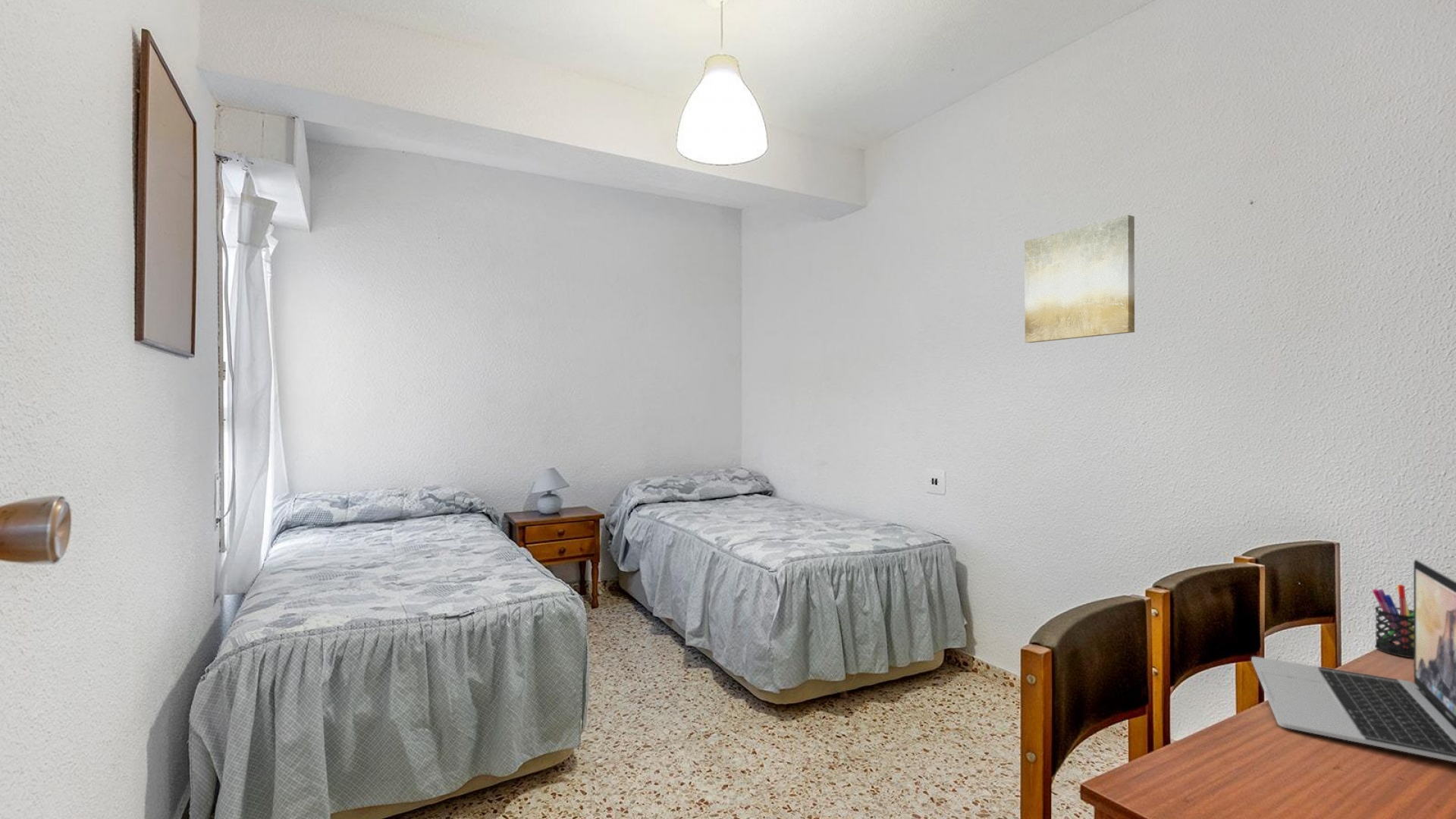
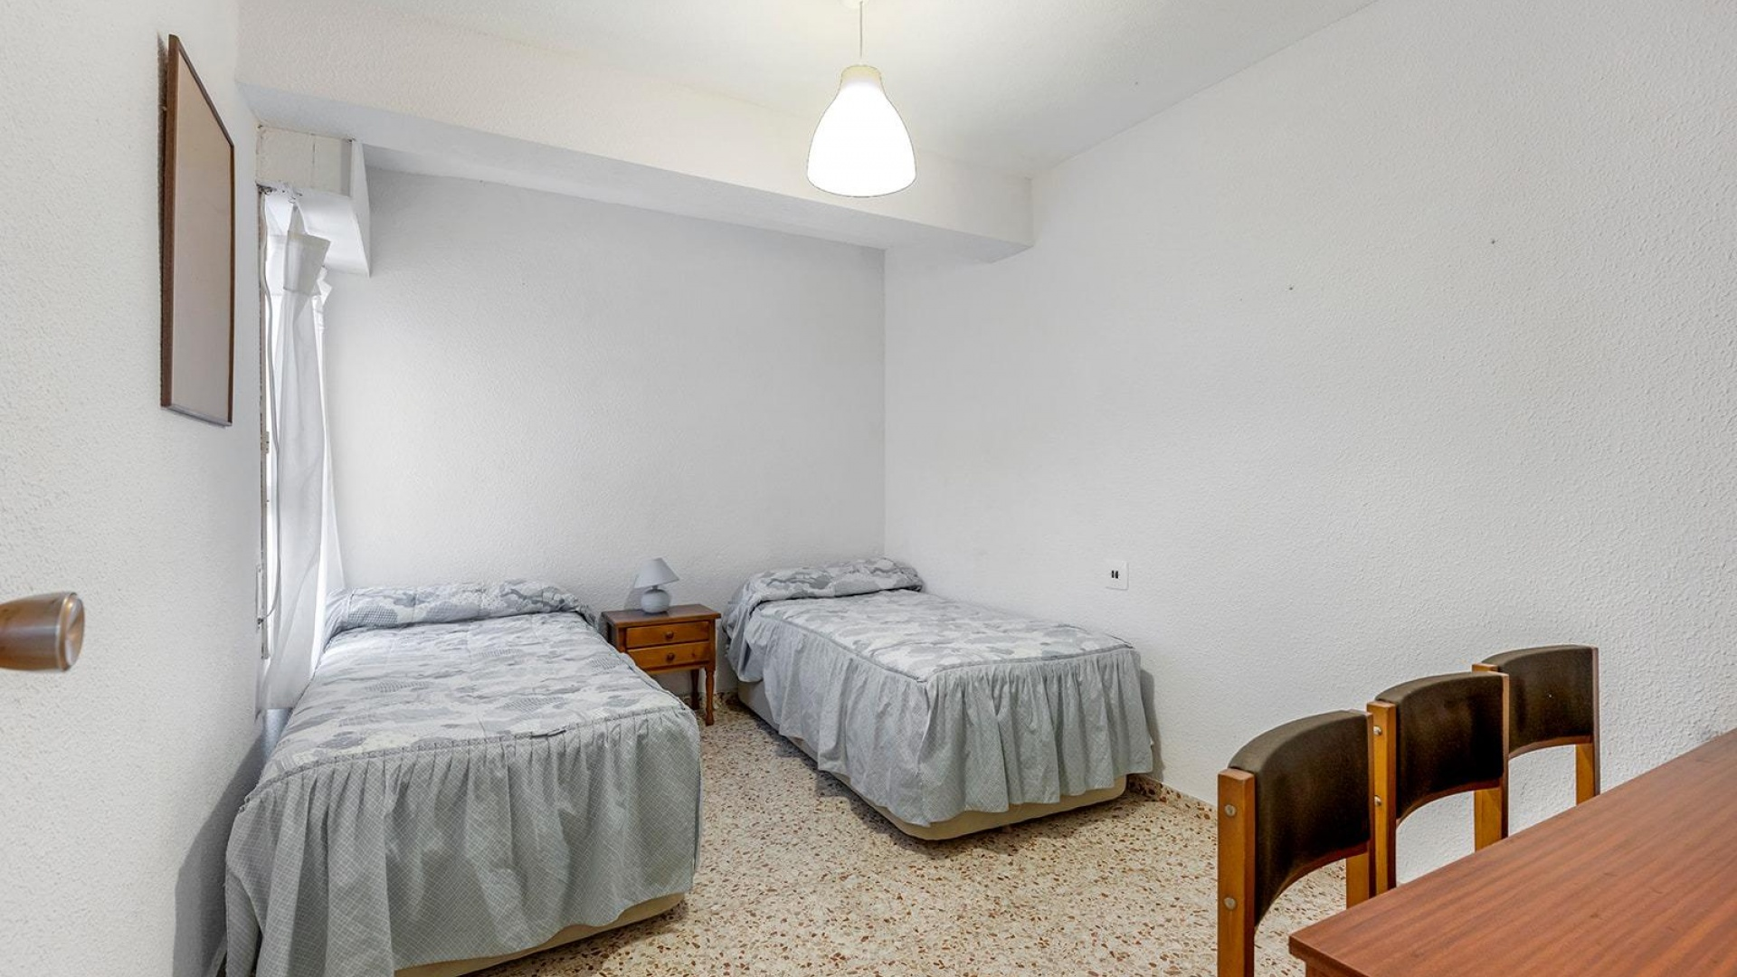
- pen holder [1372,584,1414,658]
- wall art [1024,214,1135,344]
- laptop [1250,559,1456,763]
